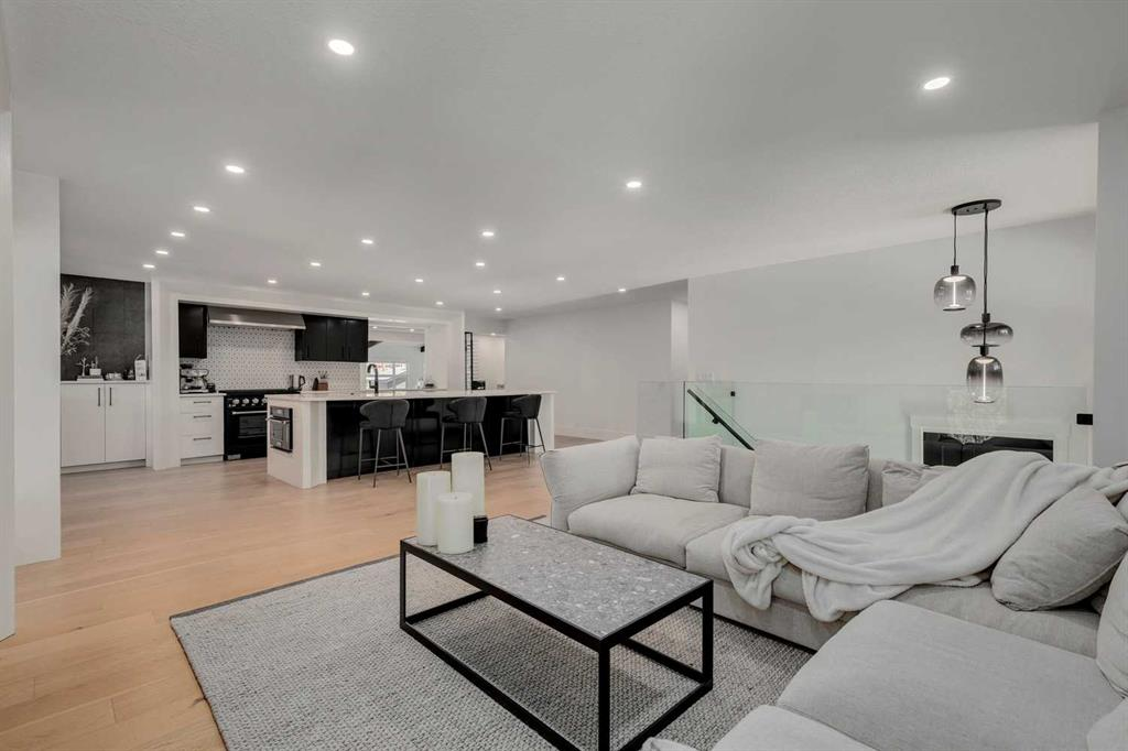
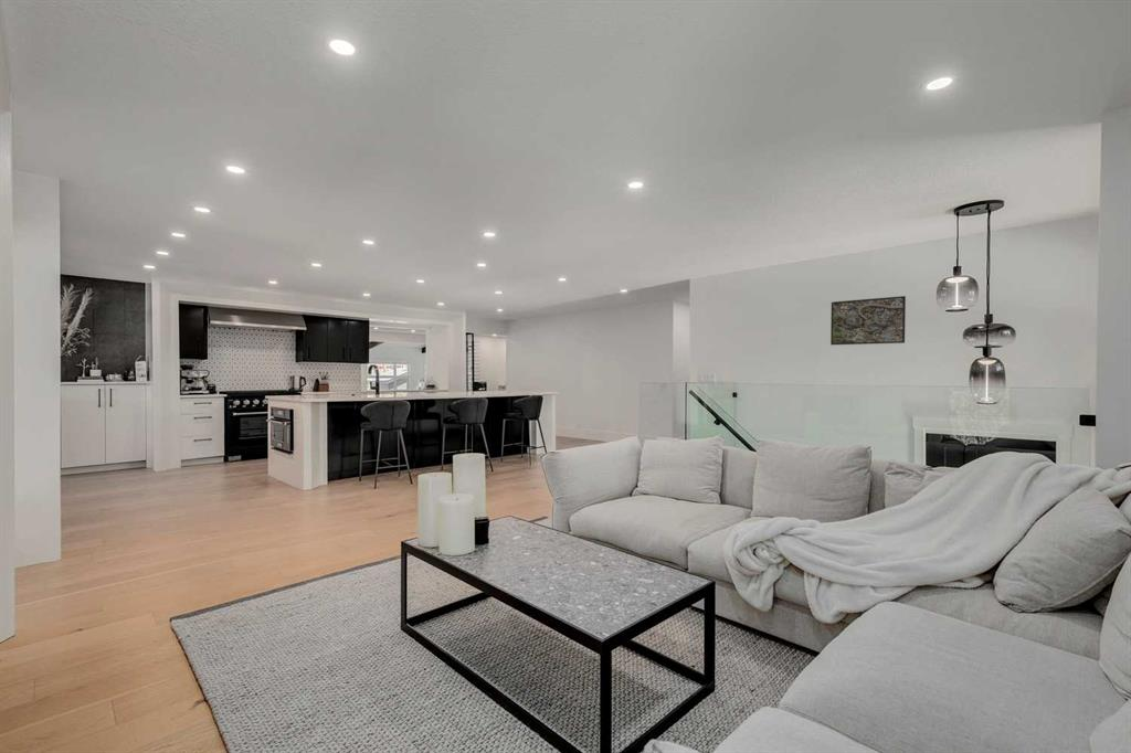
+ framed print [829,295,907,346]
